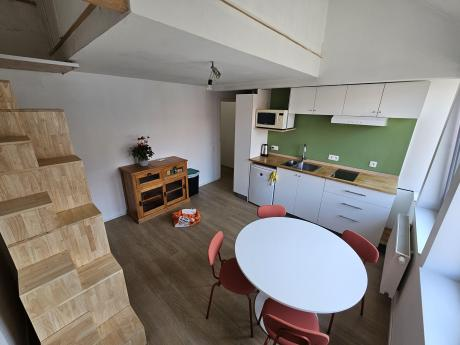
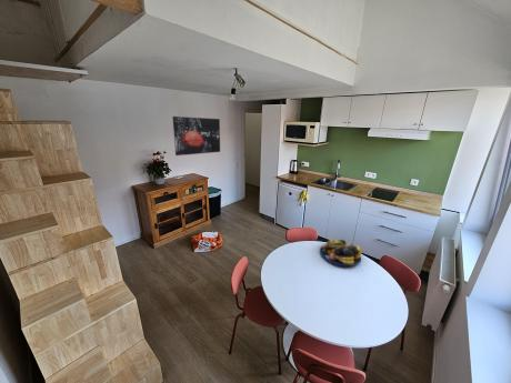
+ wall art [171,115,221,157]
+ fruit bowl [319,239,362,268]
